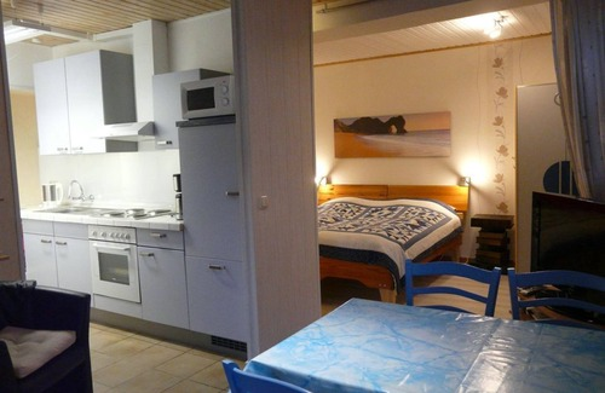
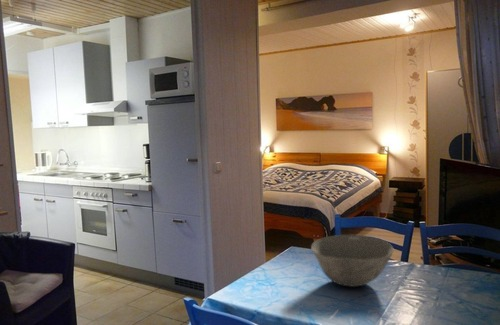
+ bowl [310,234,395,288]
